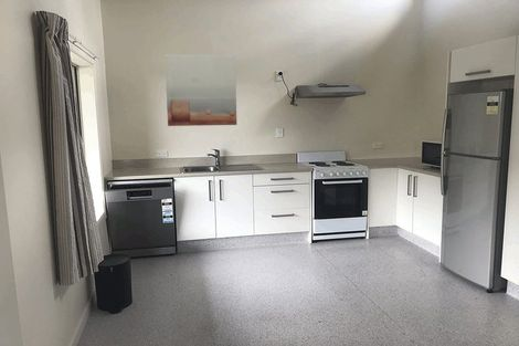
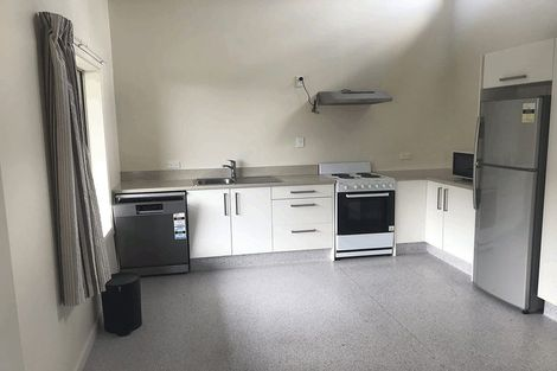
- wall art [163,53,237,127]
